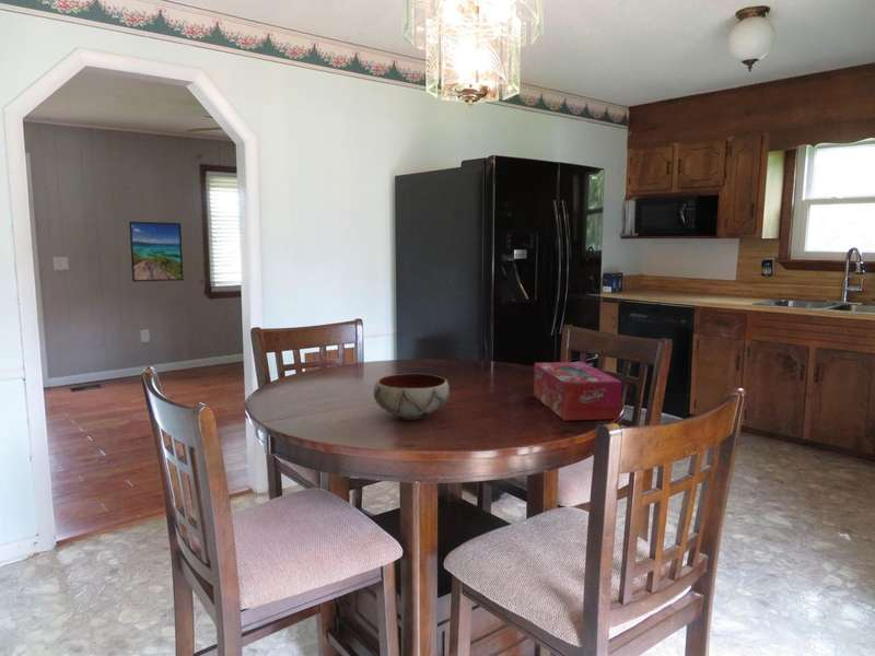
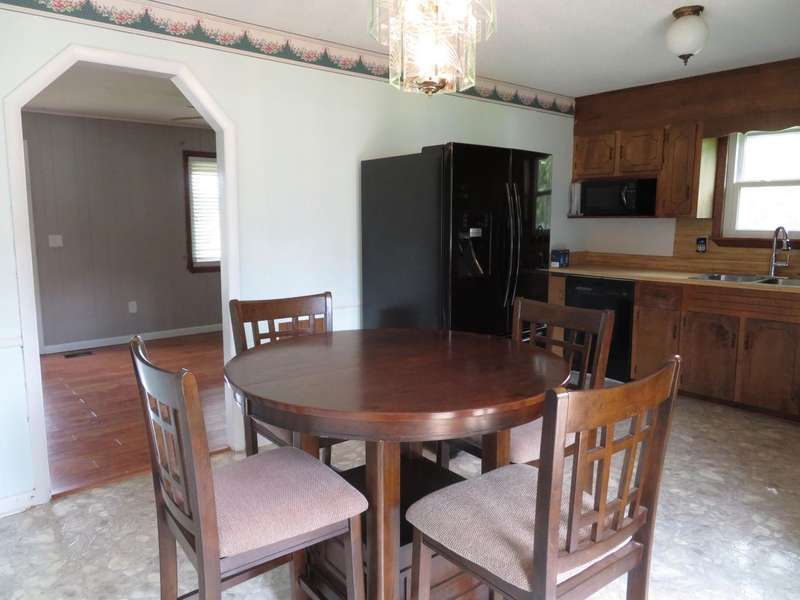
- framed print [128,221,185,283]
- bowl [373,372,451,421]
- tissue box [533,361,622,421]
